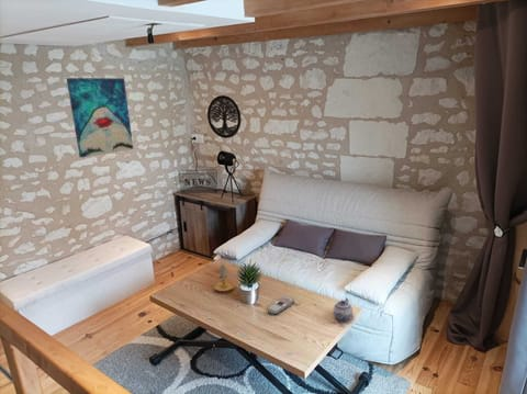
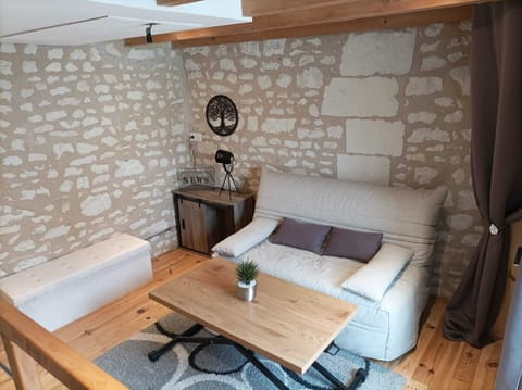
- wall art [65,77,134,158]
- candle [211,263,236,292]
- remote control [266,295,295,315]
- teapot [333,297,354,322]
